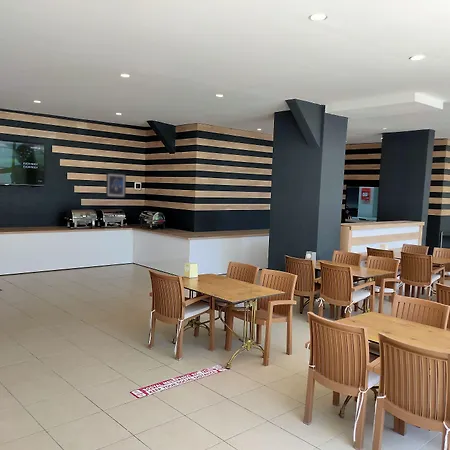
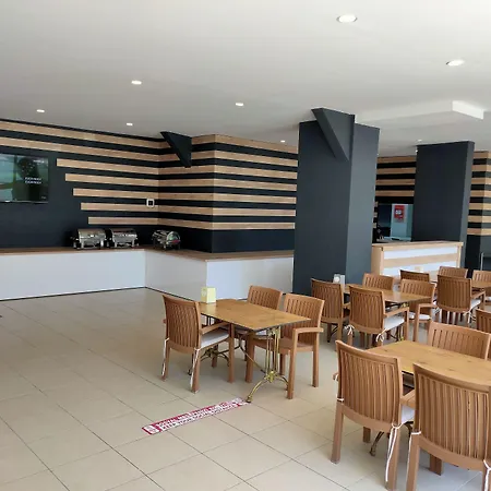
- wall art [105,172,127,199]
